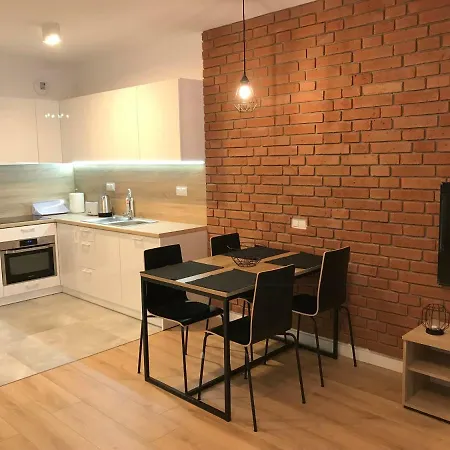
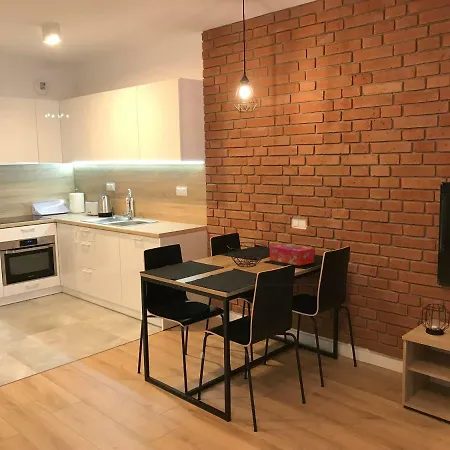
+ tissue box [269,243,315,266]
